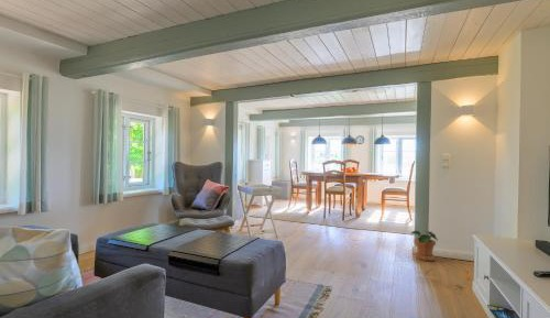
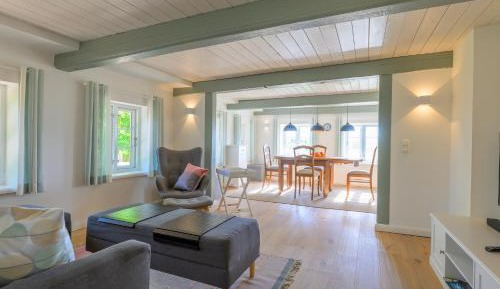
- potted plant [410,230,439,262]
